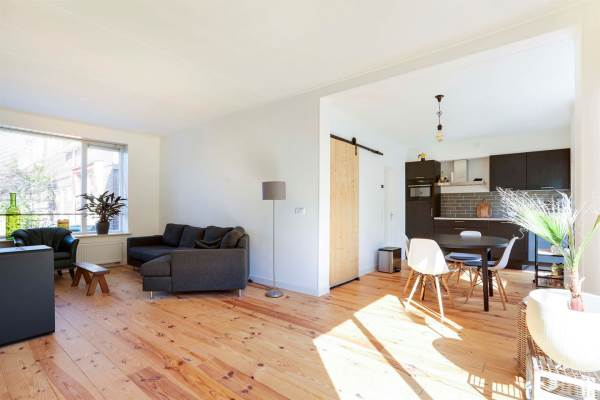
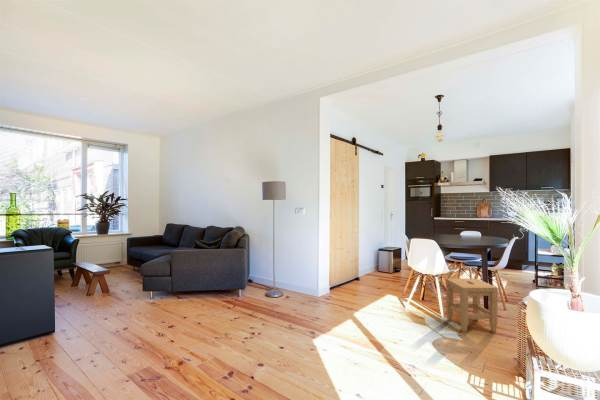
+ stool [445,278,499,333]
